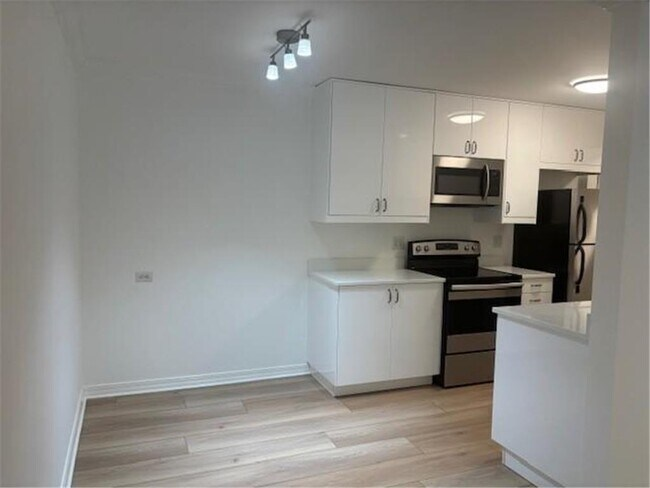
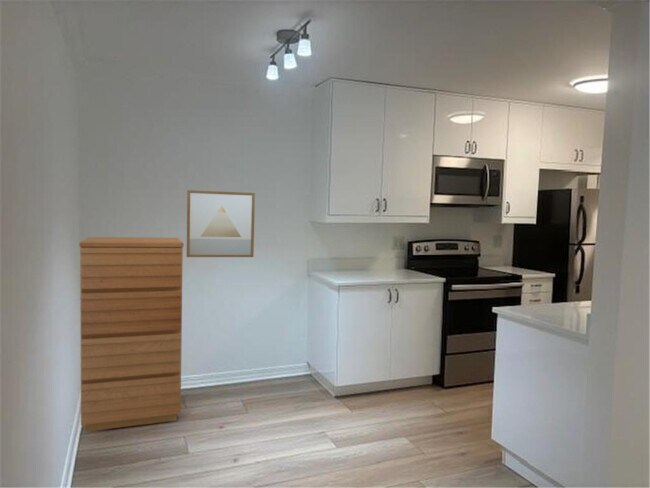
+ wall art [186,189,256,258]
+ dresser [78,236,185,433]
